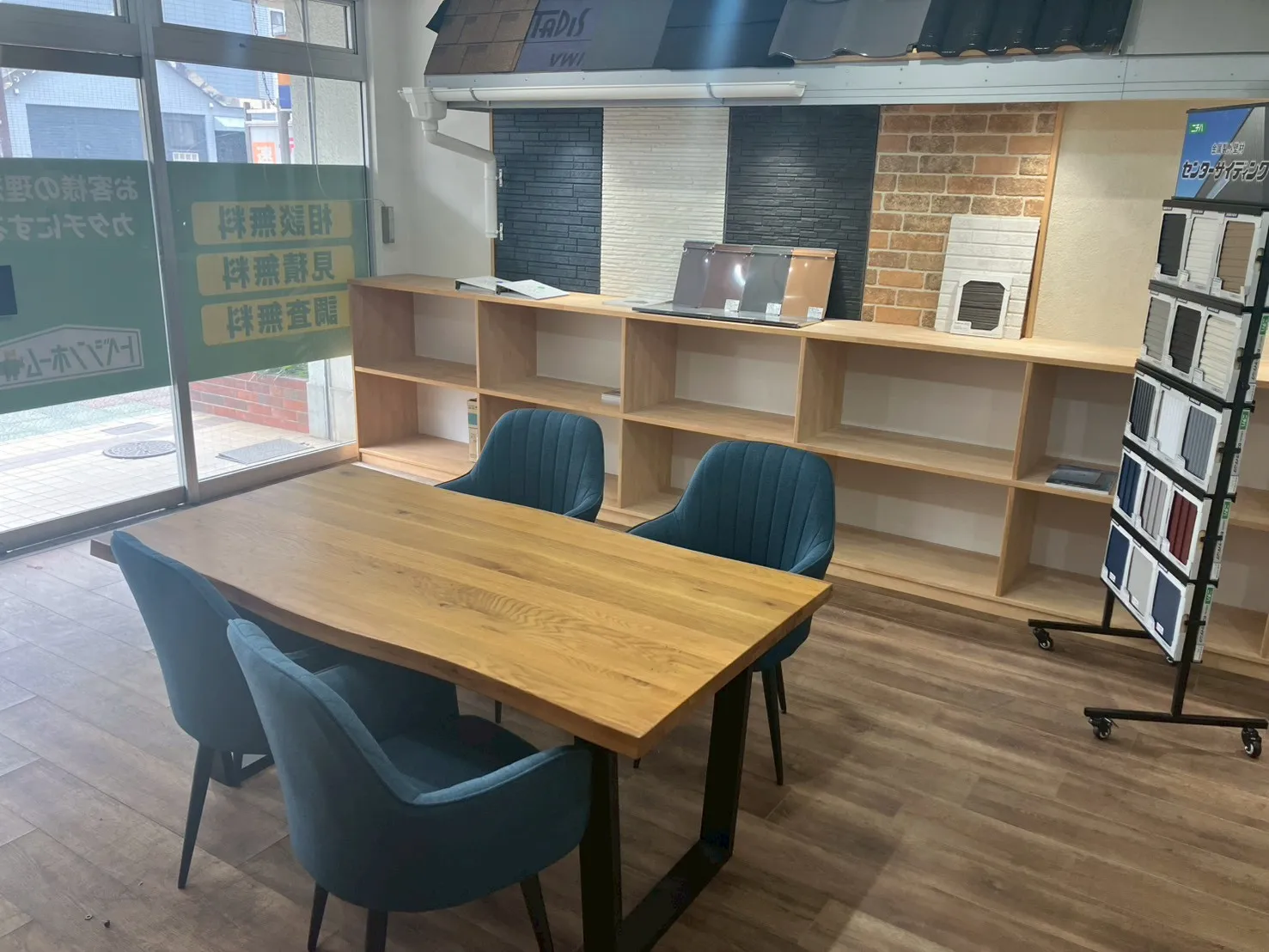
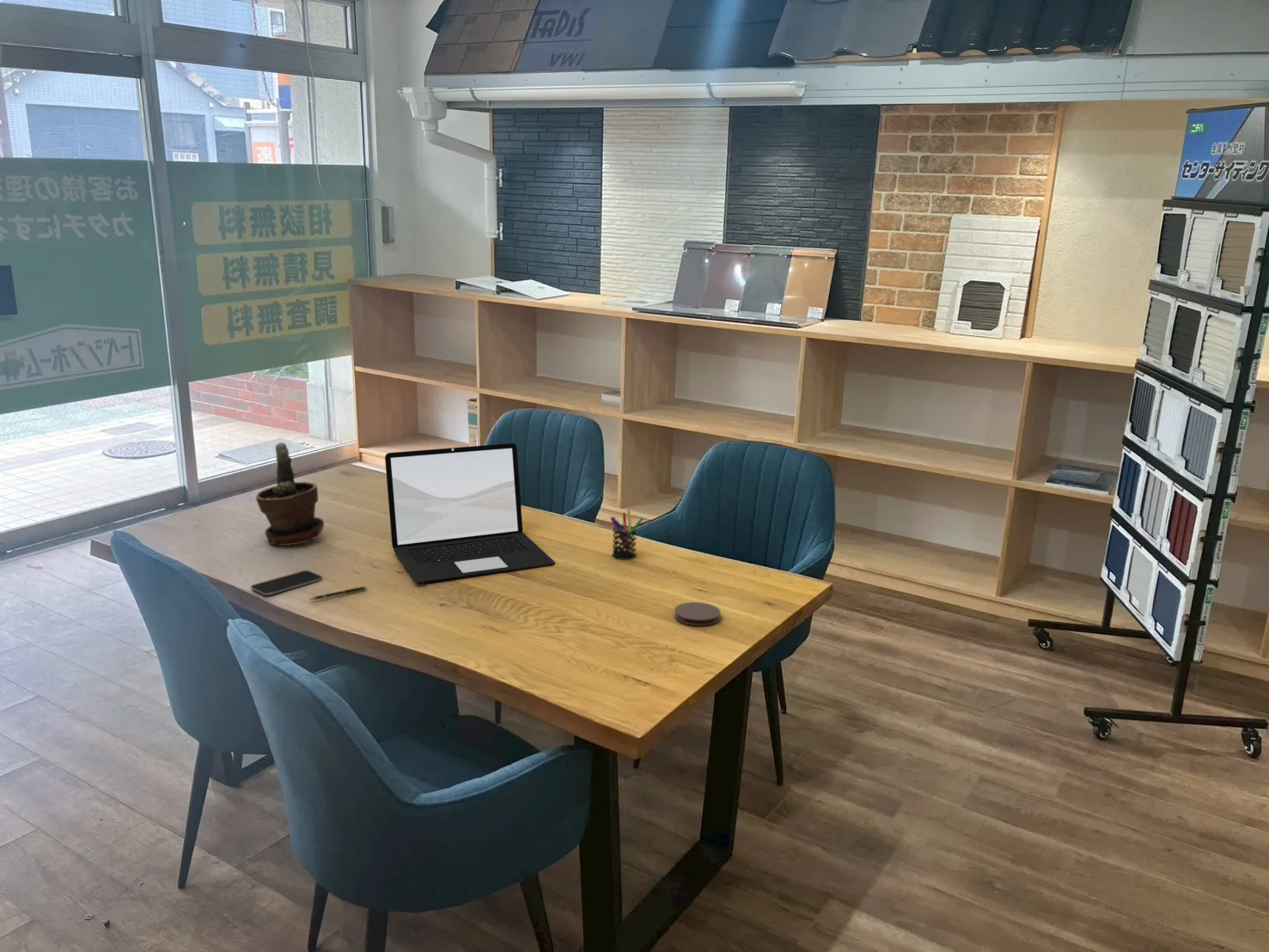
+ potted plant [255,442,325,546]
+ smartphone [250,570,323,596]
+ pen [308,585,368,601]
+ coaster [674,601,721,626]
+ laptop [384,442,556,583]
+ pen holder [609,509,644,561]
